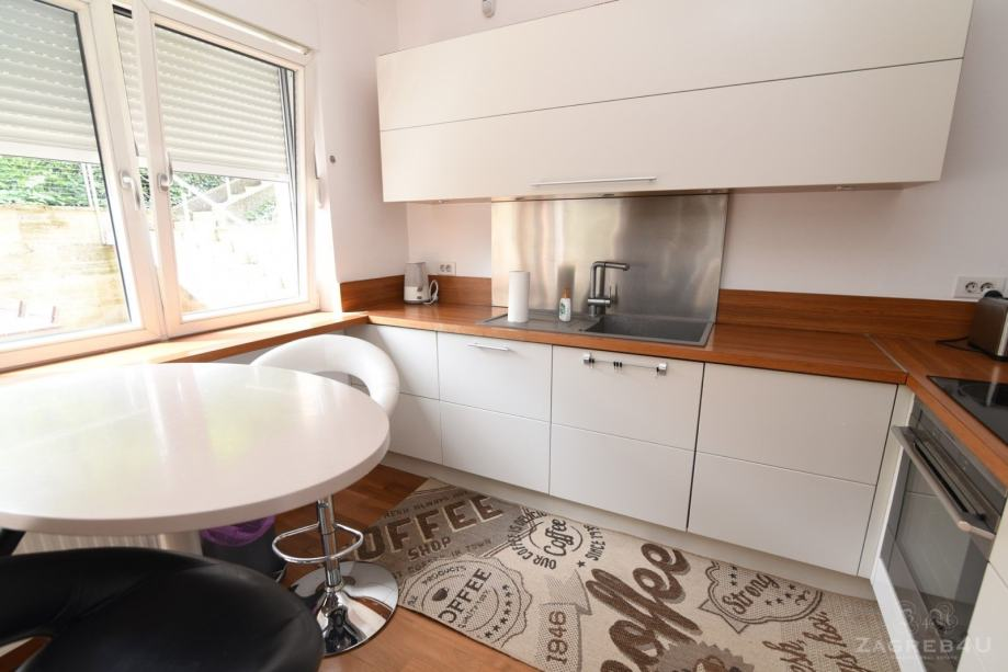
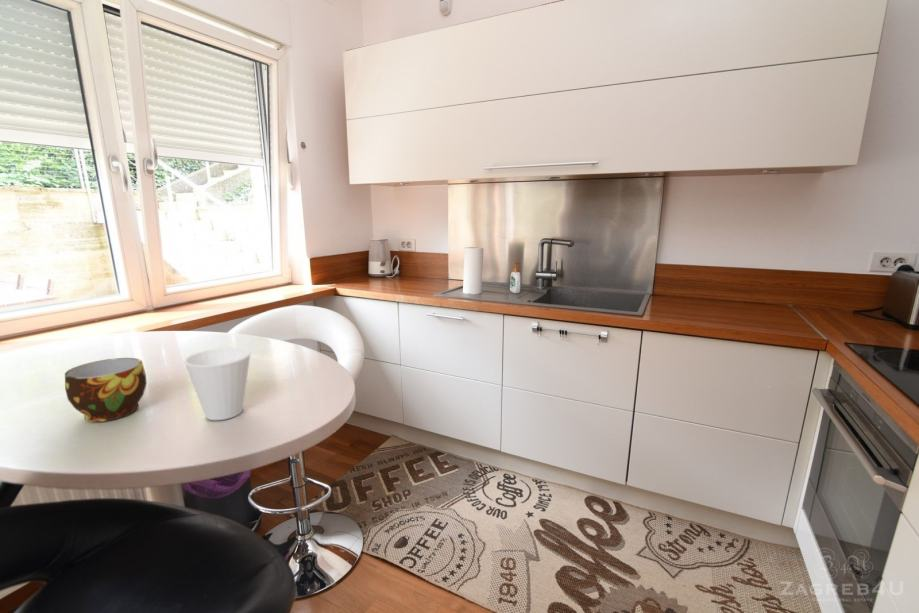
+ cup [183,347,252,421]
+ cup [64,357,148,423]
